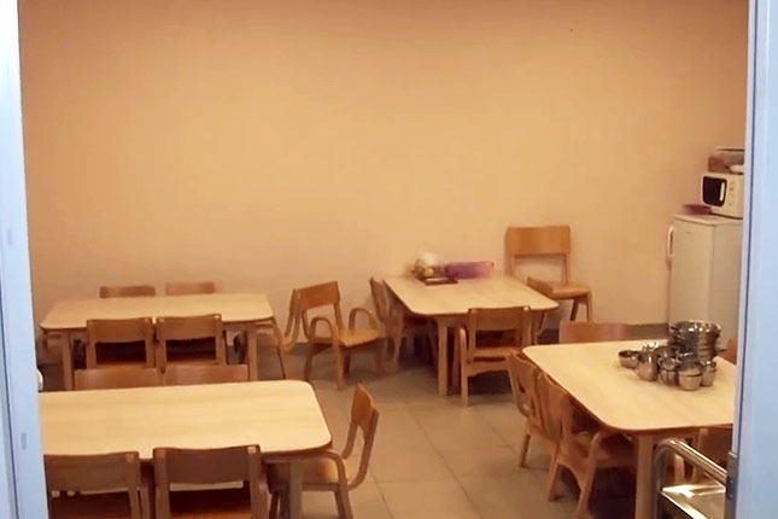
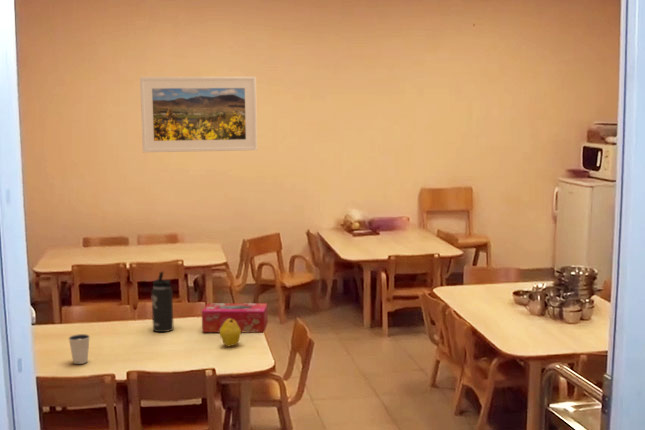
+ thermos bottle [151,271,175,333]
+ tissue box [201,302,269,333]
+ dixie cup [68,333,91,365]
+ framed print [139,76,258,153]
+ fruit [219,319,242,347]
